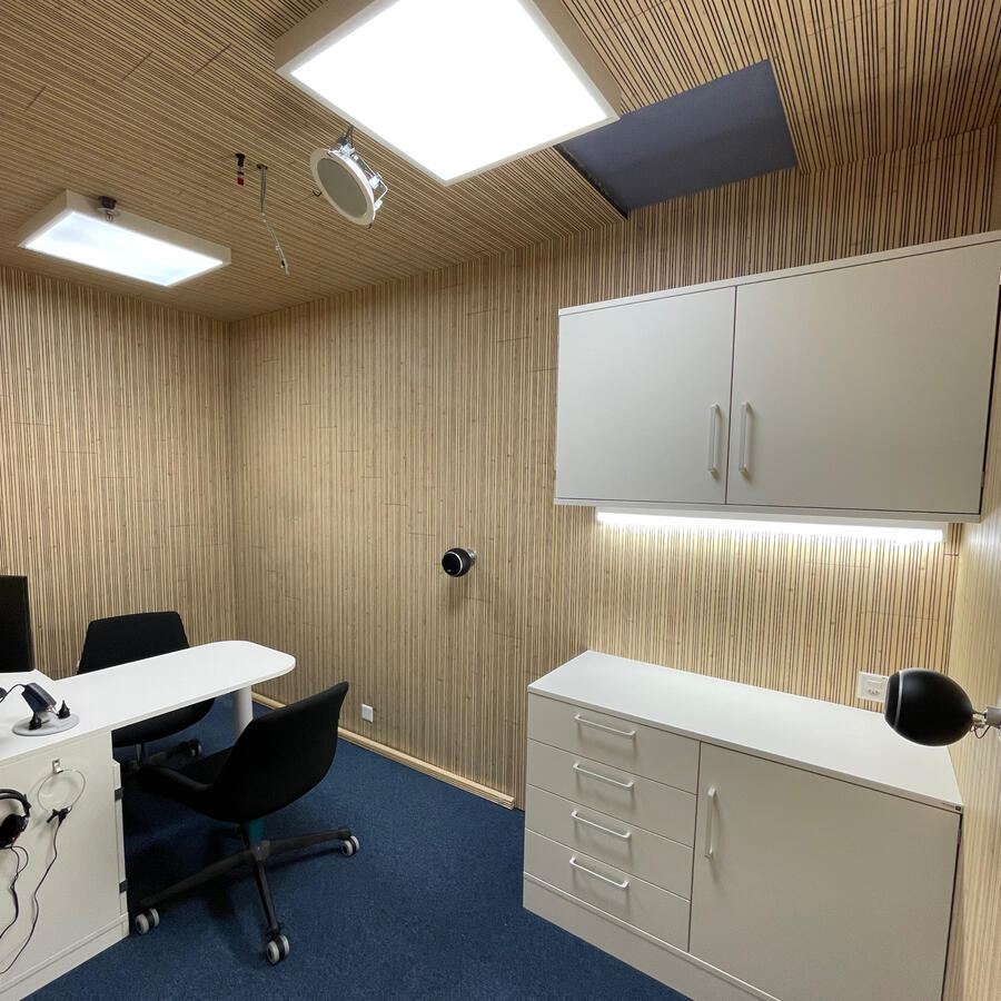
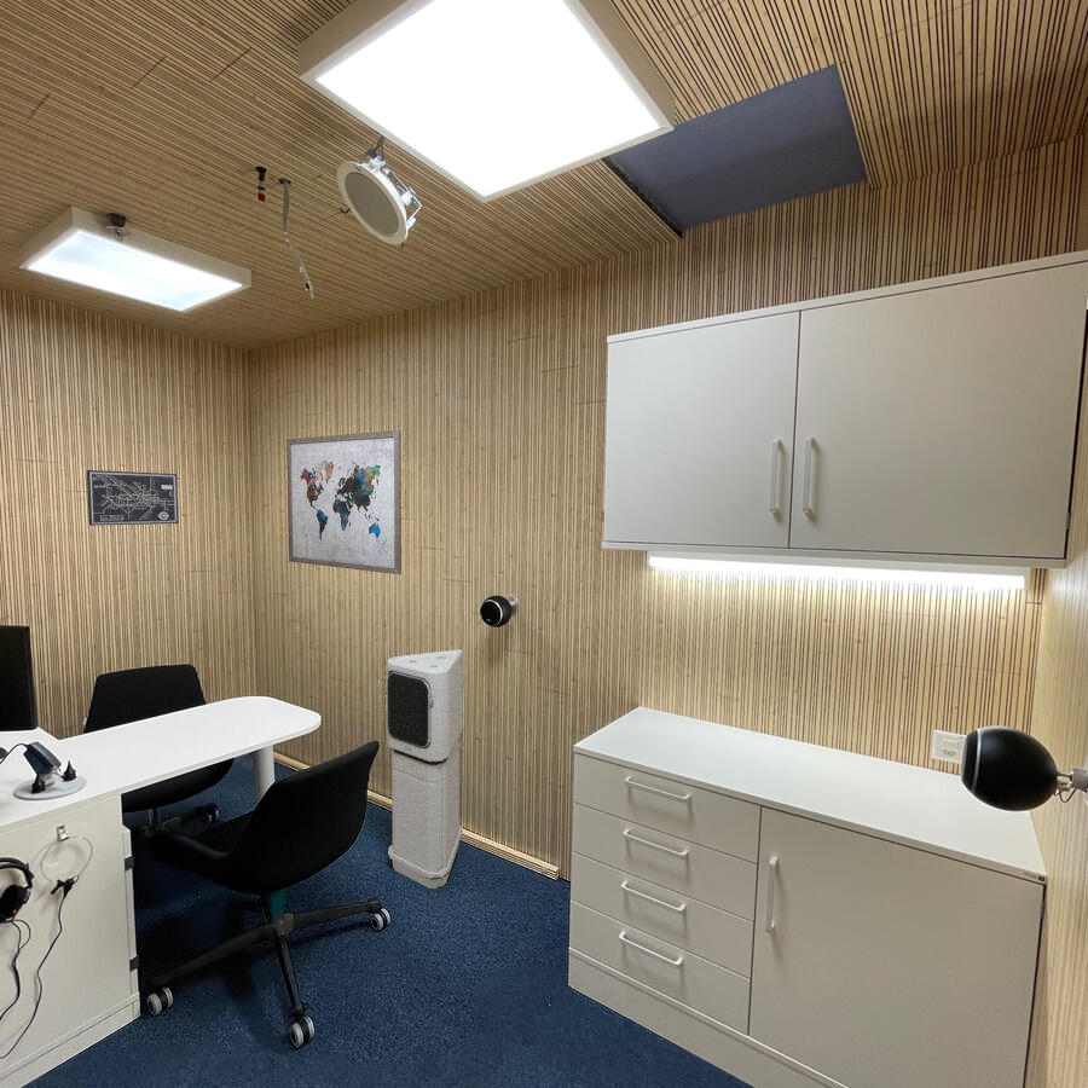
+ wall art [285,429,403,575]
+ wall art [86,469,180,527]
+ air purifier [386,648,464,890]
